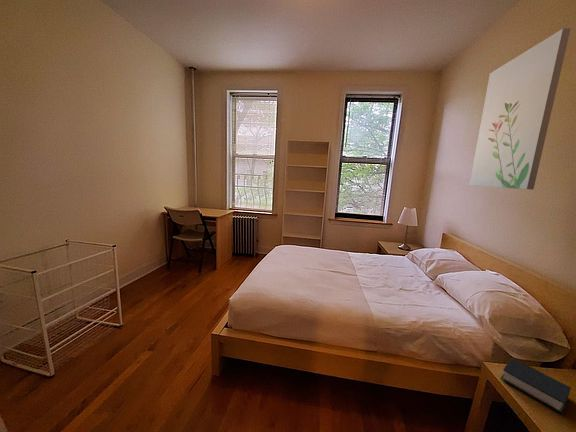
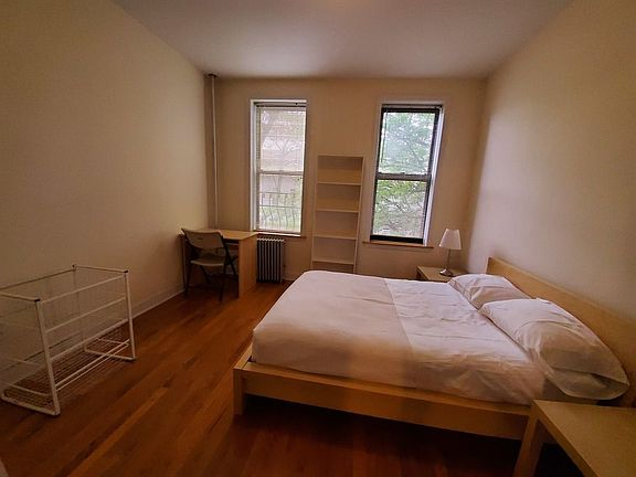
- wall art [468,27,572,190]
- book [500,357,572,415]
